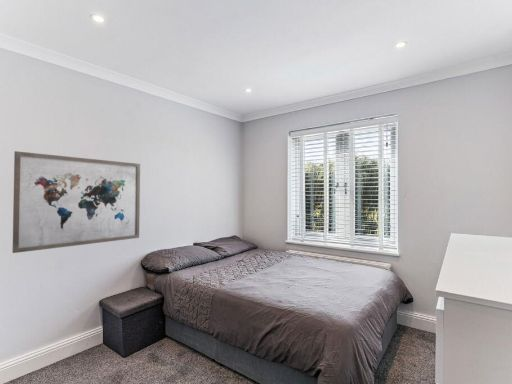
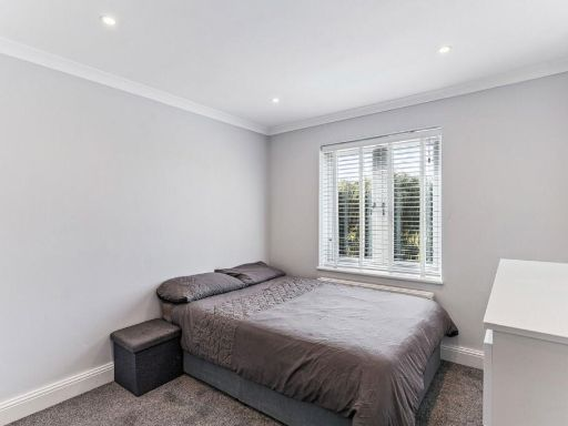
- wall art [12,150,141,254]
